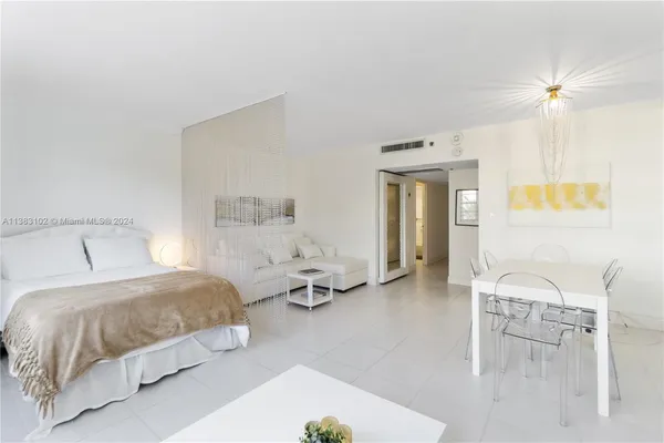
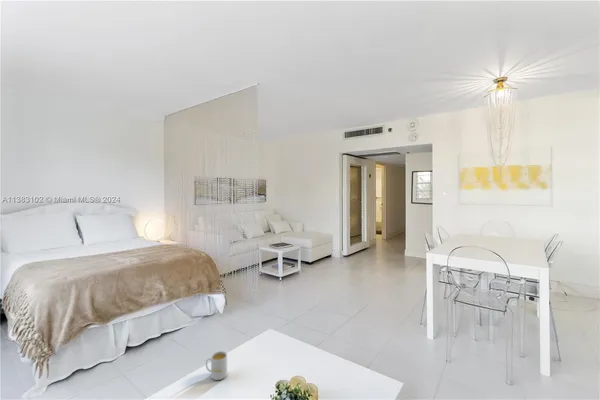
+ mug [205,350,228,381]
